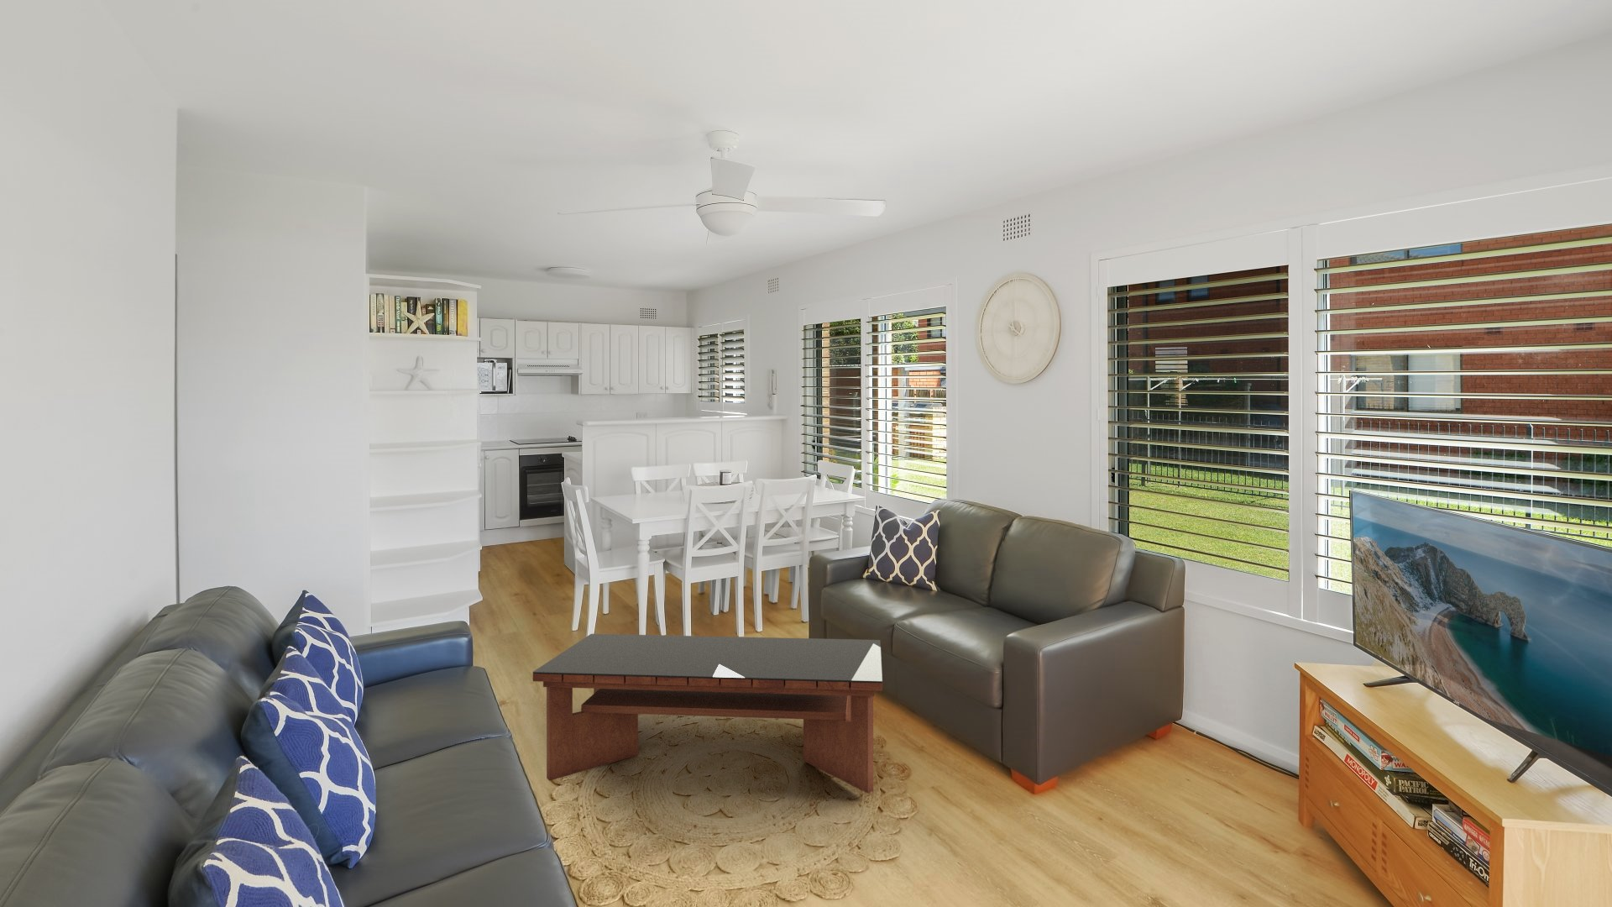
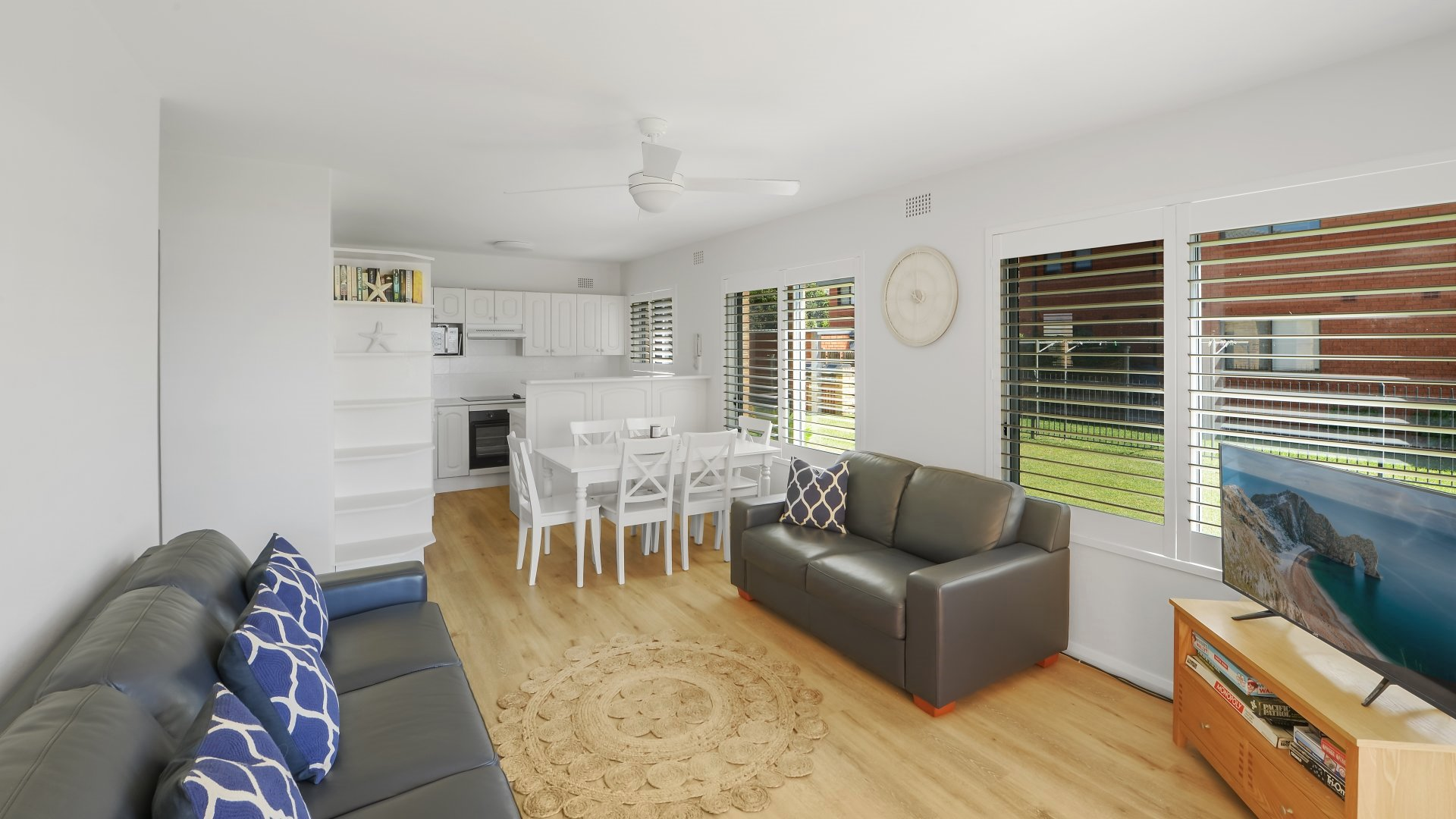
- coffee table [533,633,884,794]
